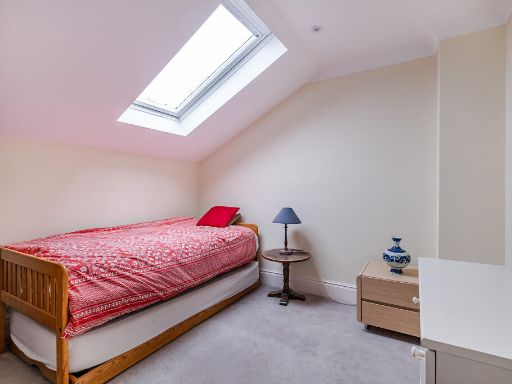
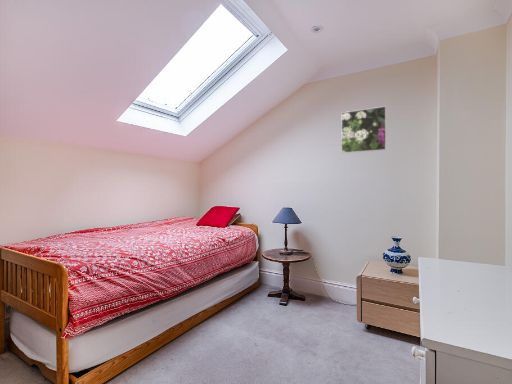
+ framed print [340,105,387,154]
